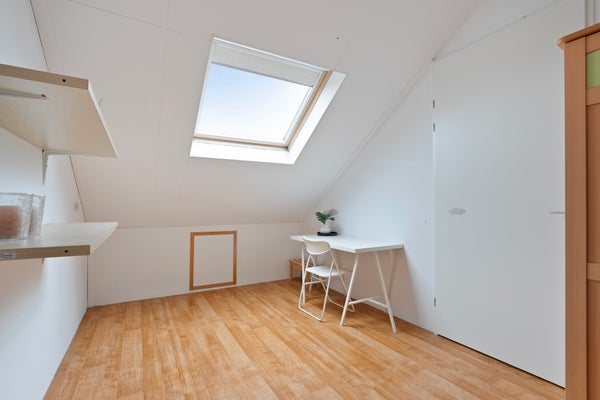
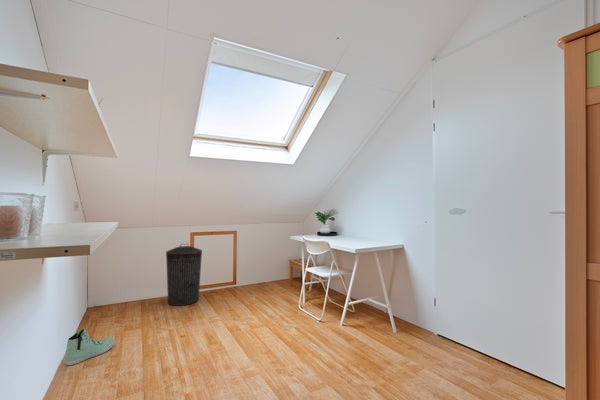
+ trash can [165,243,203,307]
+ sneaker [64,327,116,366]
